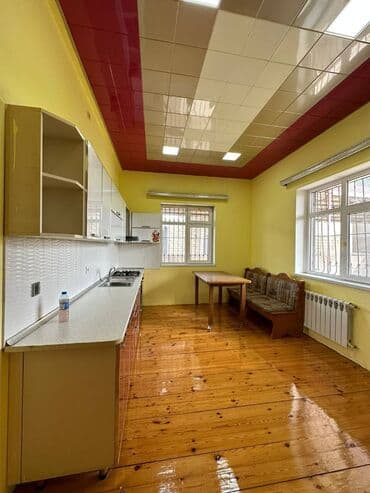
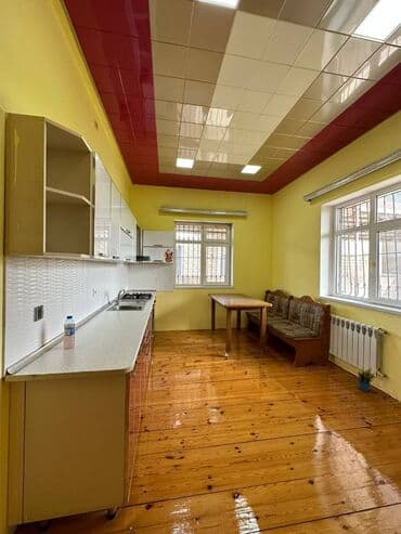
+ potted plant [357,366,376,392]
